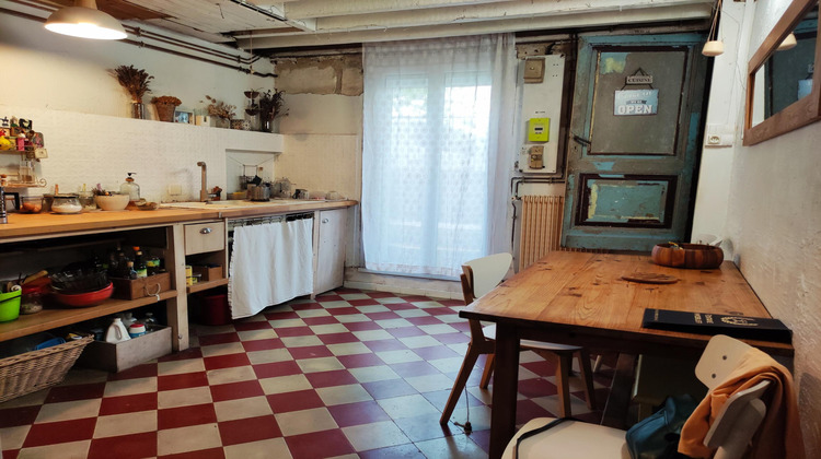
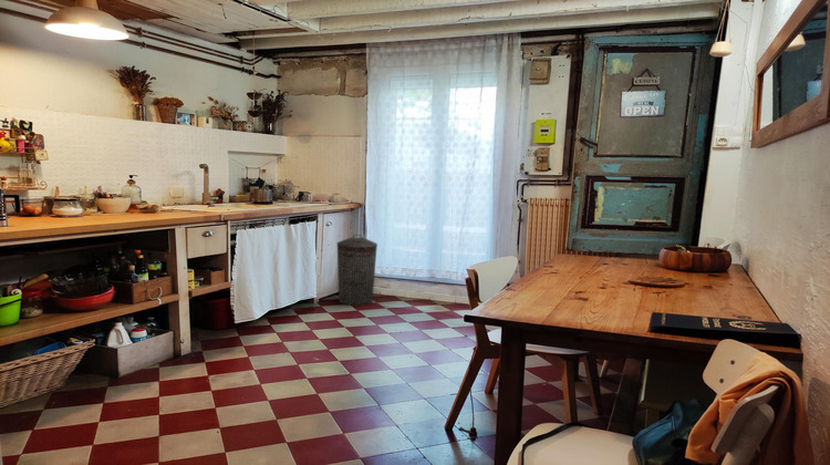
+ trash can [336,234,378,307]
